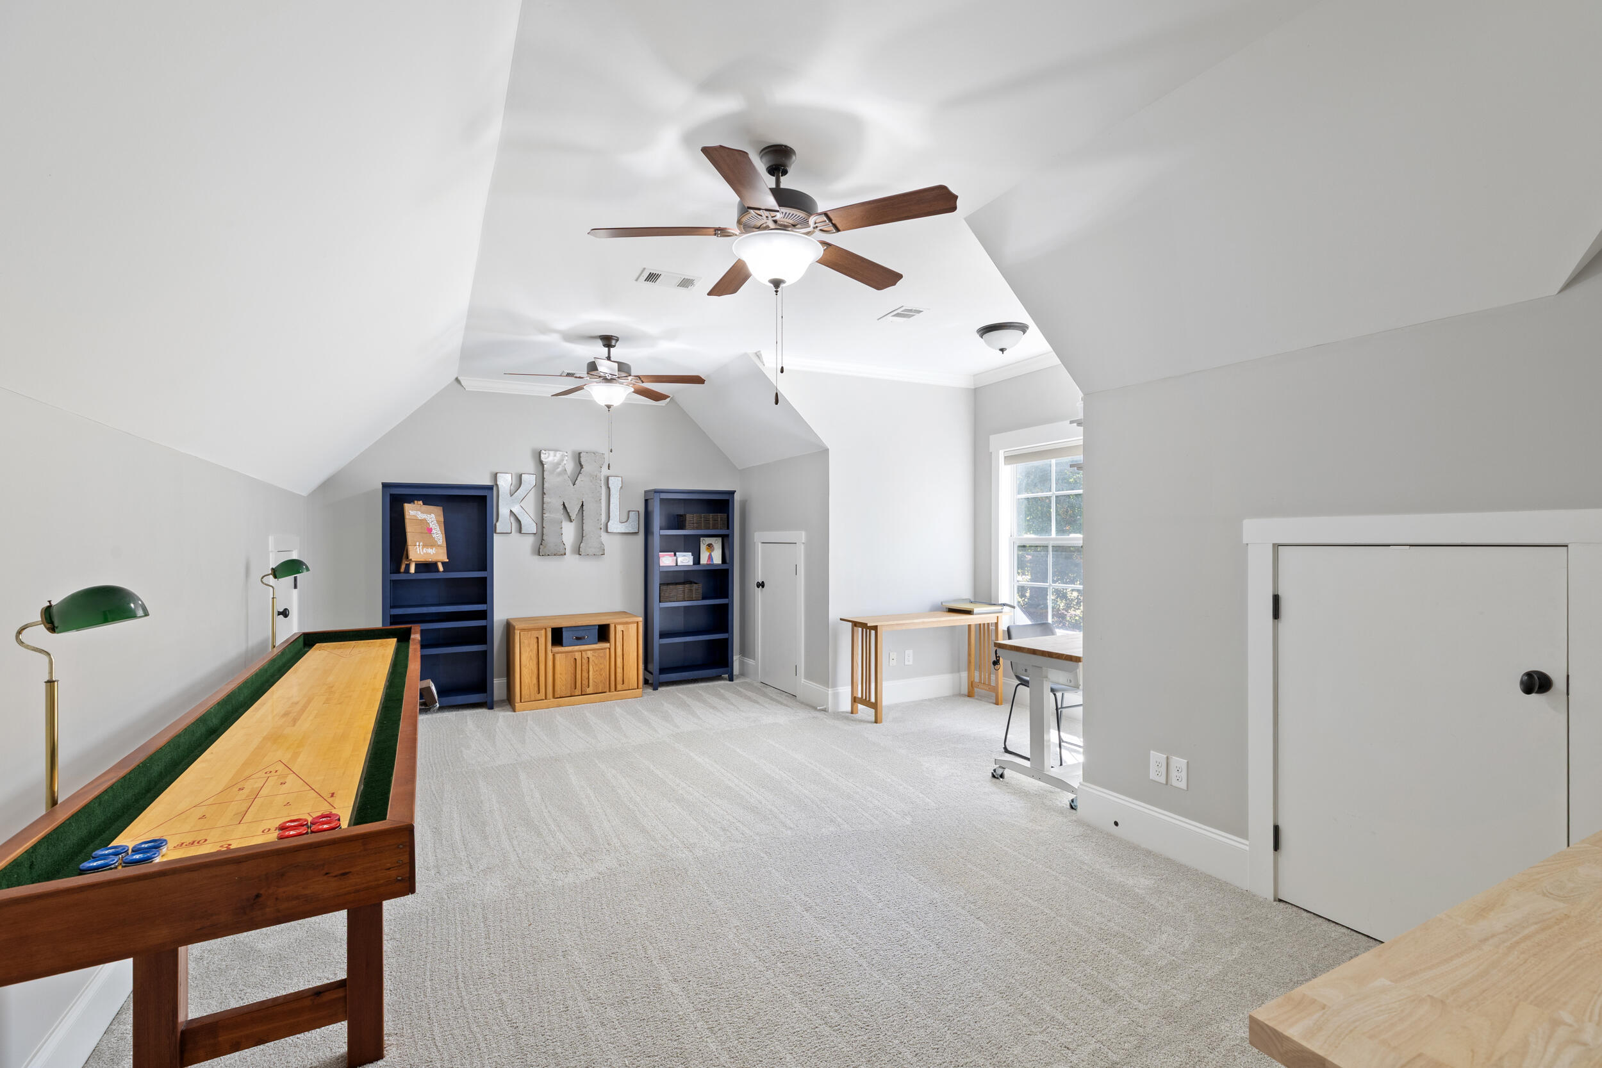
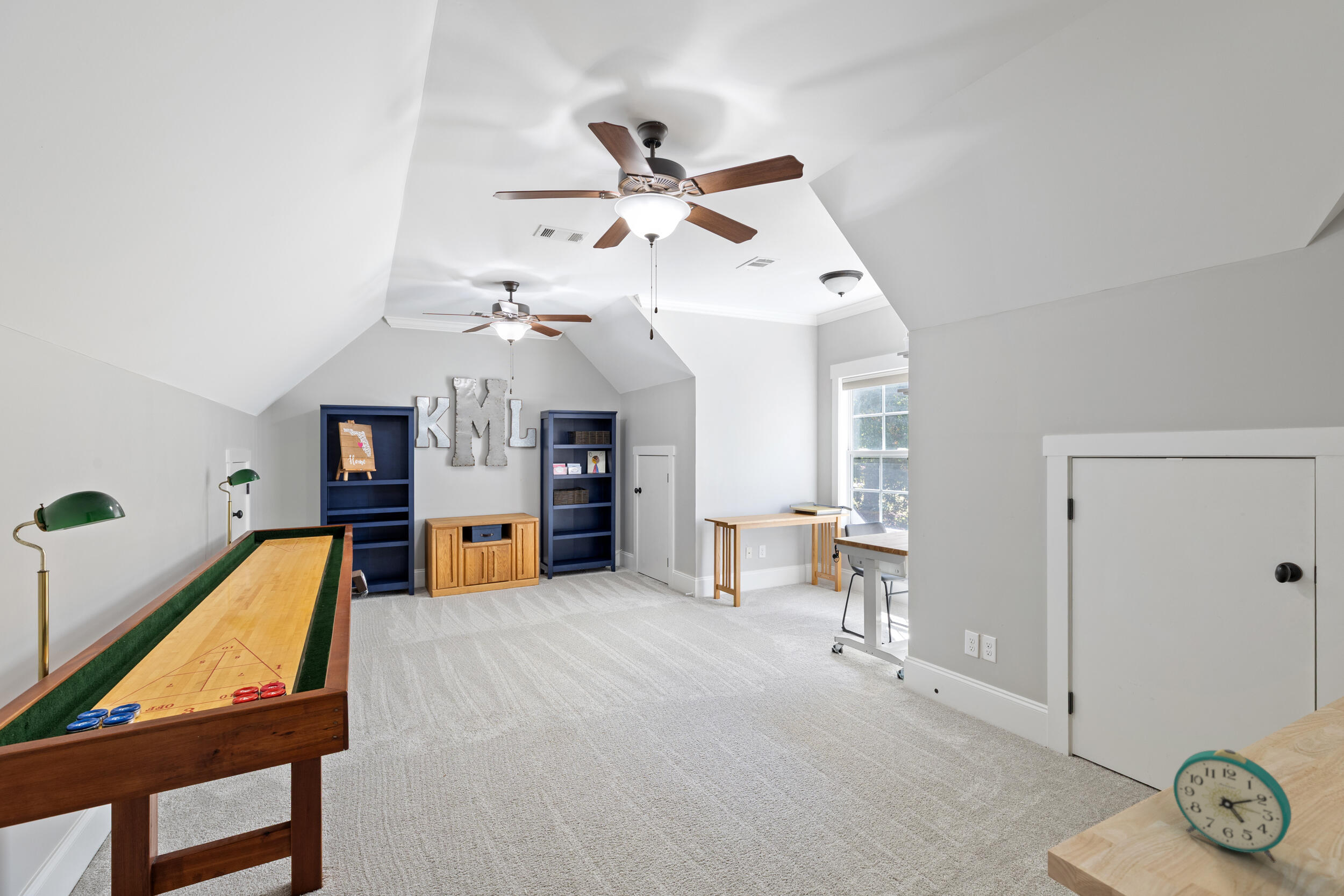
+ alarm clock [1173,748,1292,863]
